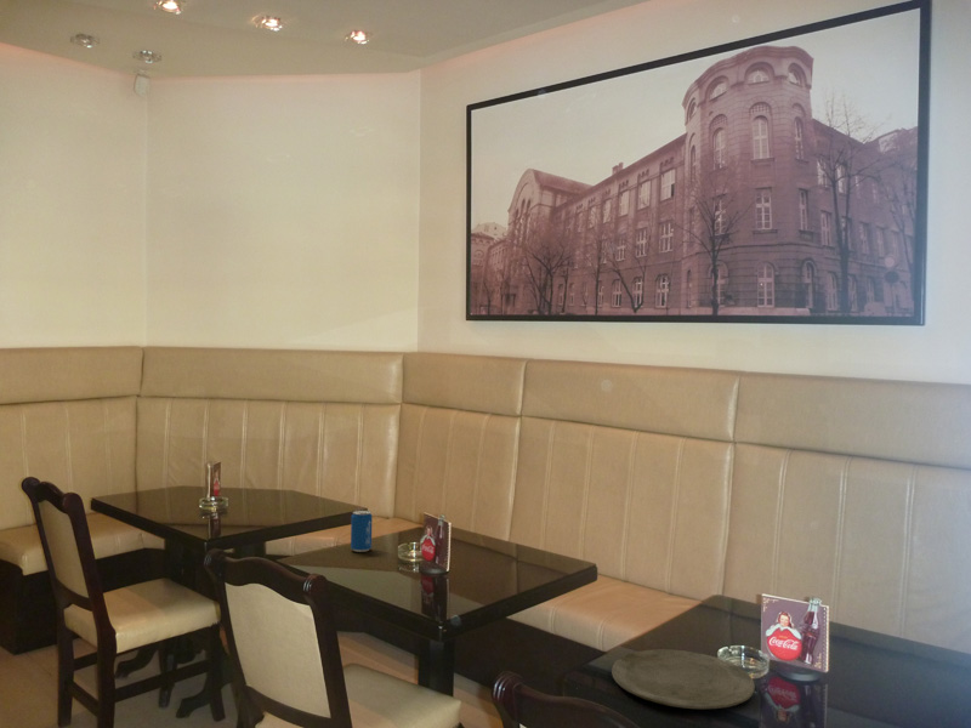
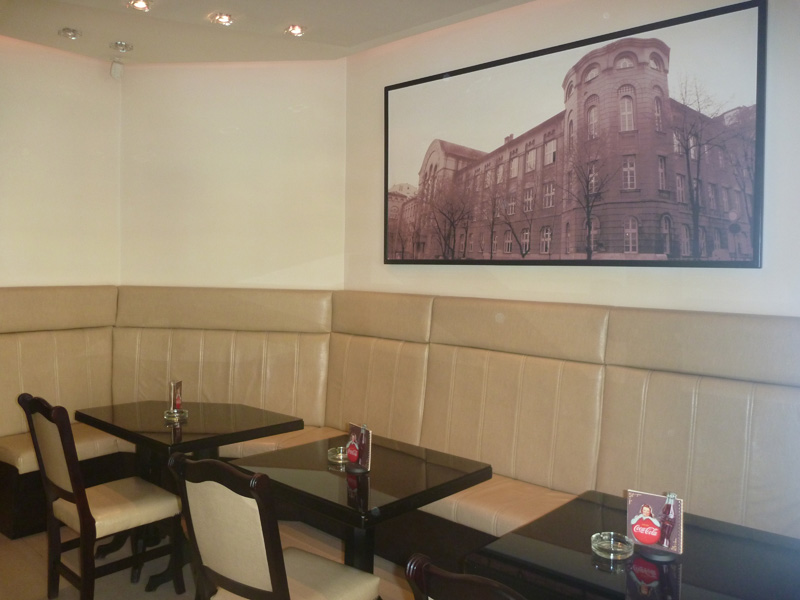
- beverage can [350,510,374,553]
- plate [611,648,756,710]
